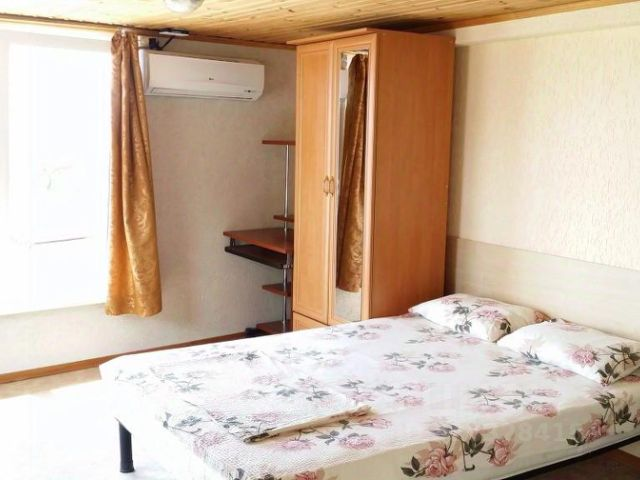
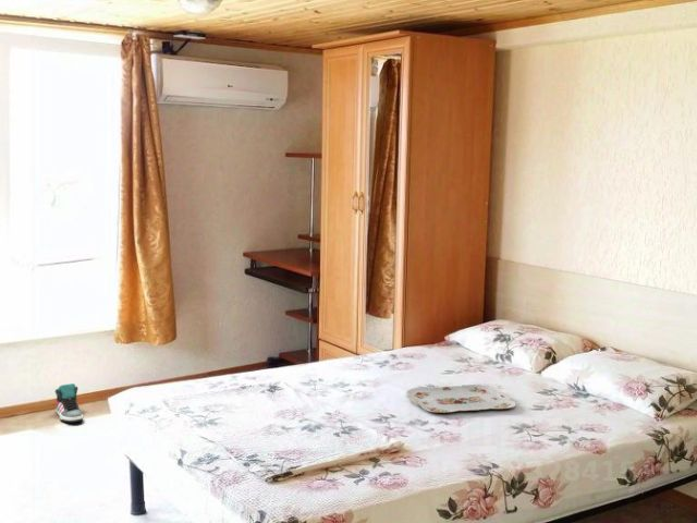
+ serving tray [405,384,517,414]
+ sneaker [53,382,84,423]
